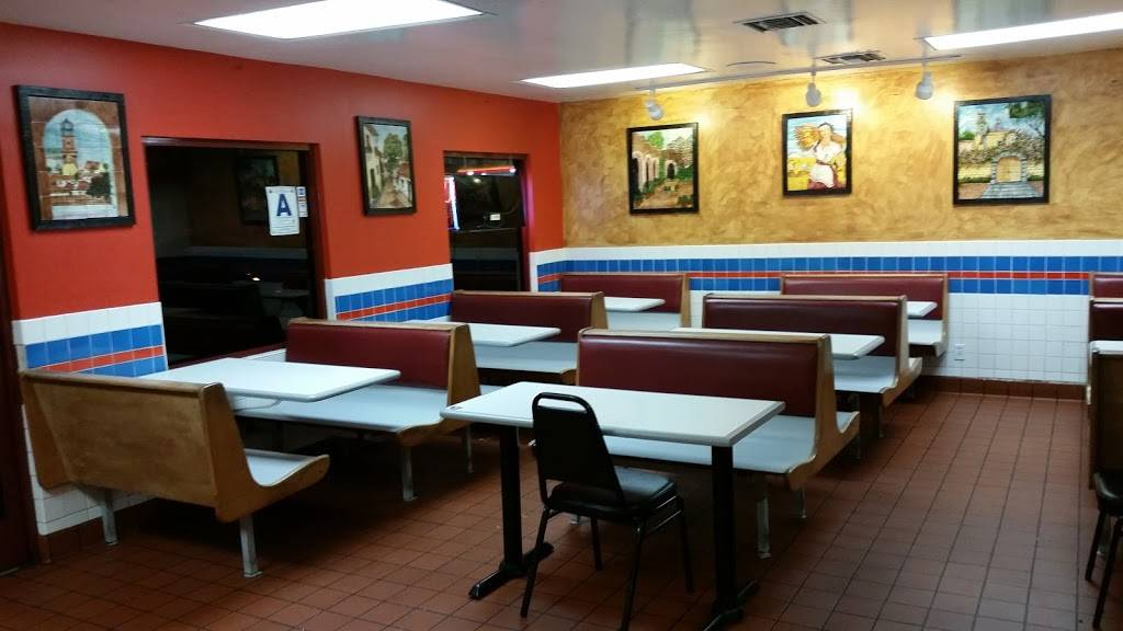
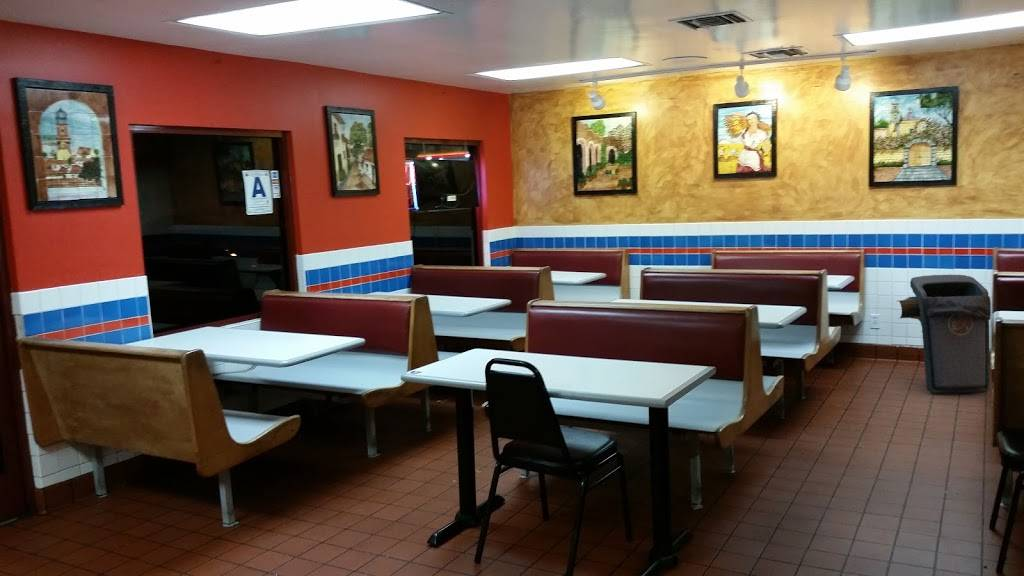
+ trash can [896,273,992,395]
